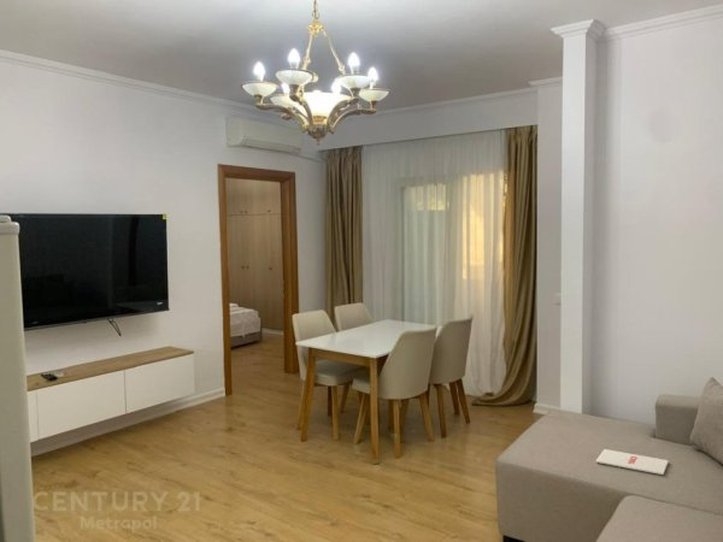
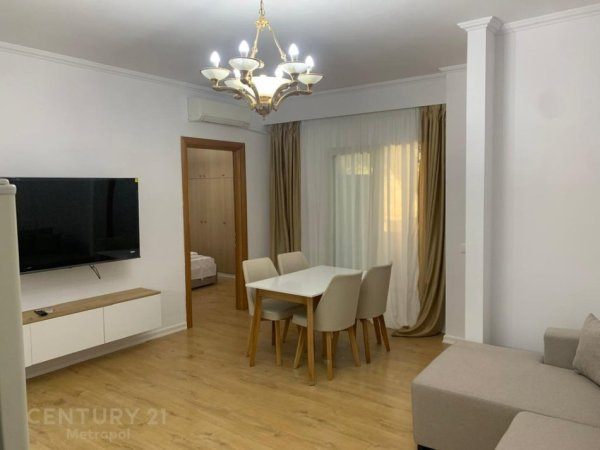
- magazine [595,448,670,476]
